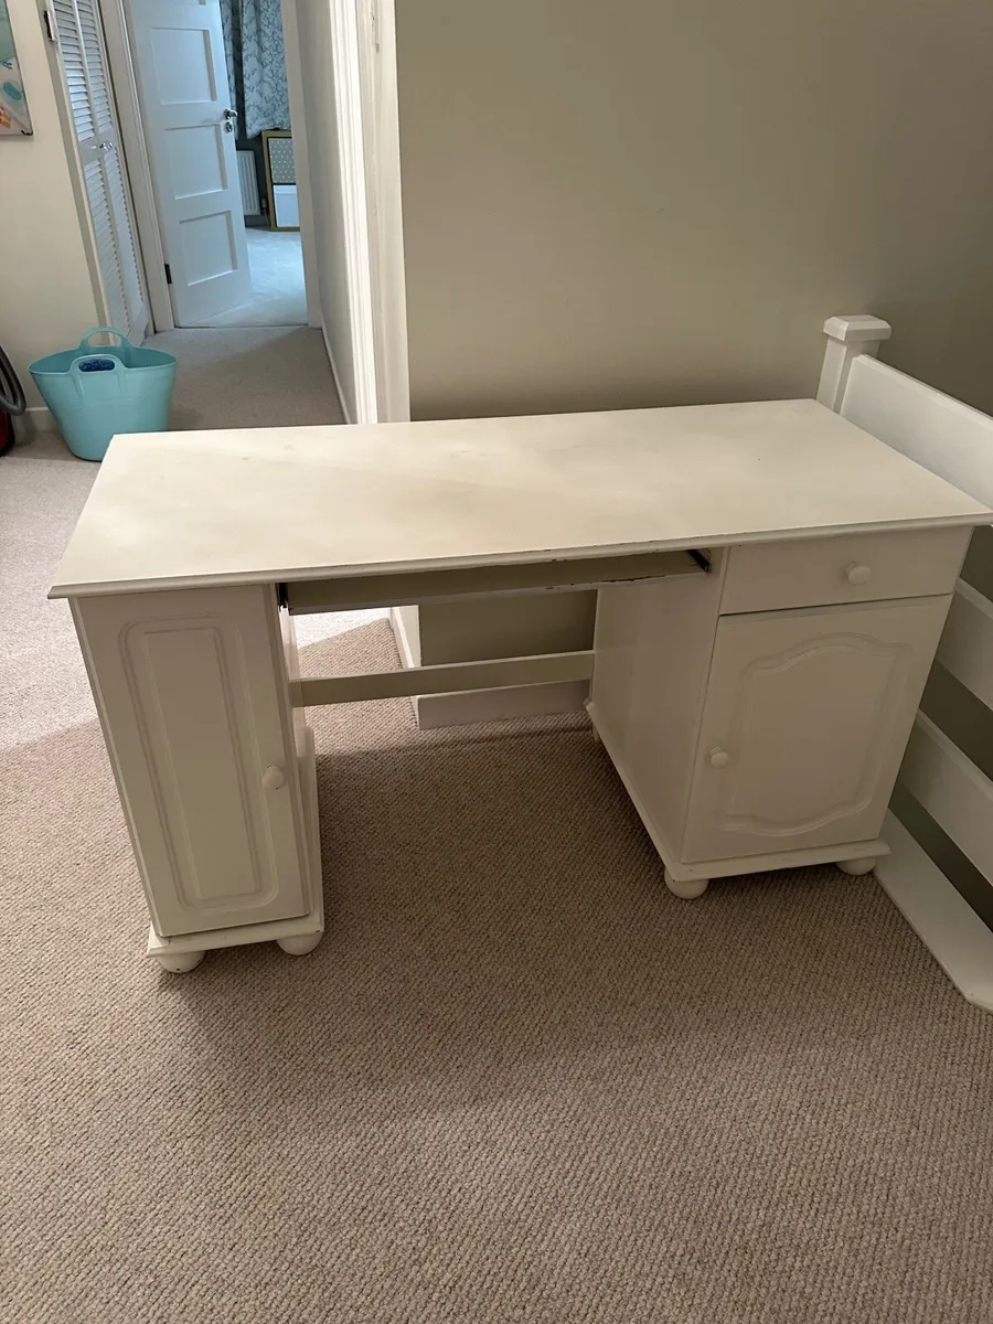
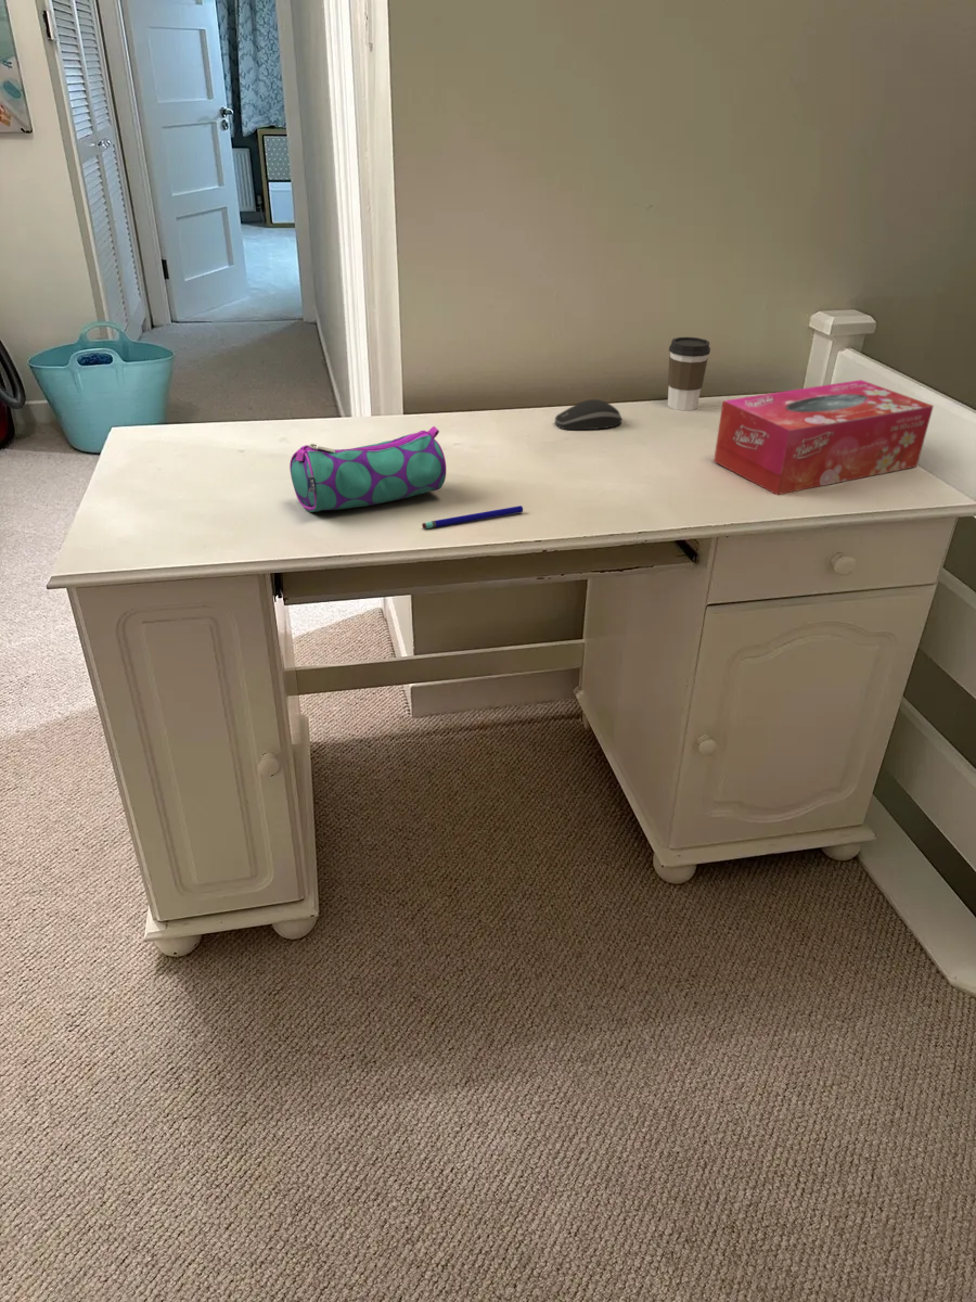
+ computer mouse [554,398,622,431]
+ pencil case [288,425,447,513]
+ tissue box [712,379,935,496]
+ pen [421,505,524,529]
+ coffee cup [667,336,711,411]
